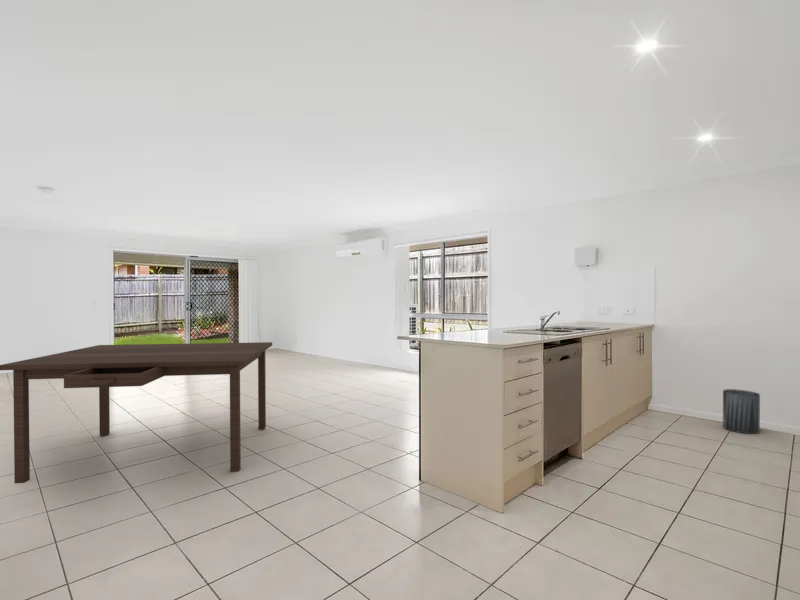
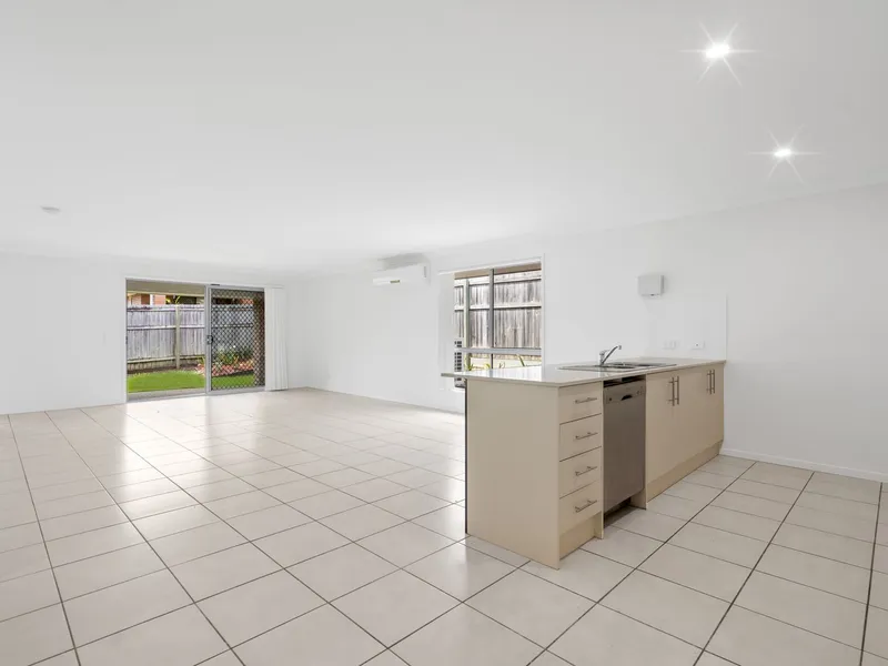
- dining table [0,341,273,484]
- trash can [722,388,761,435]
